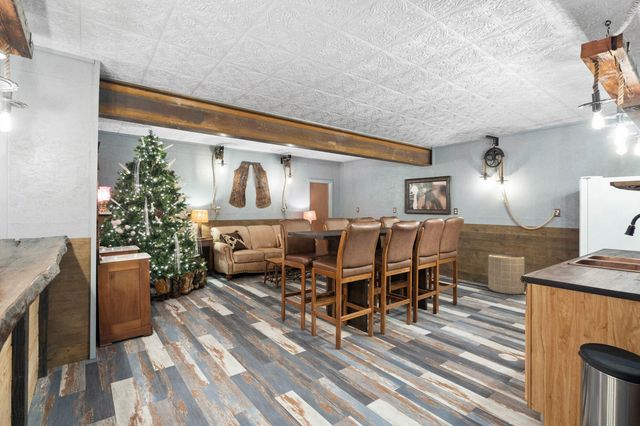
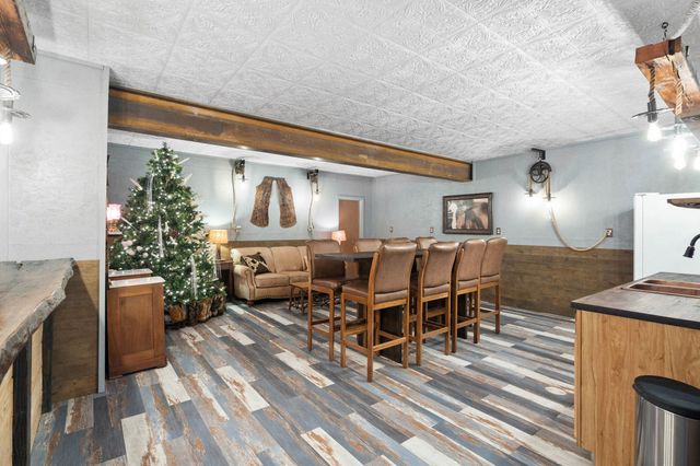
- trash can [487,253,526,295]
